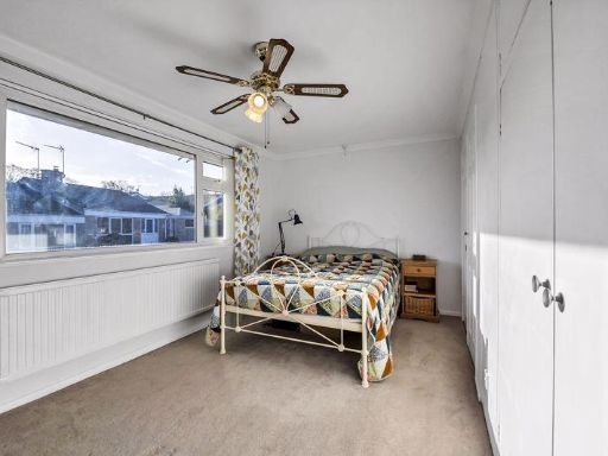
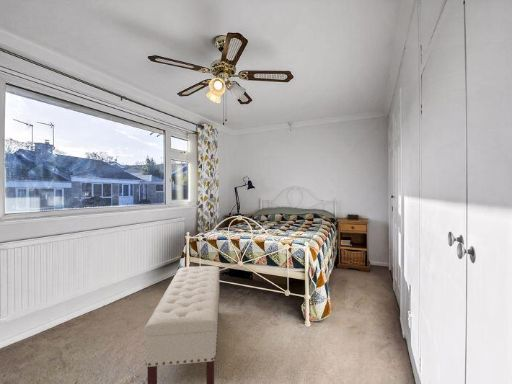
+ bench [143,265,221,384]
